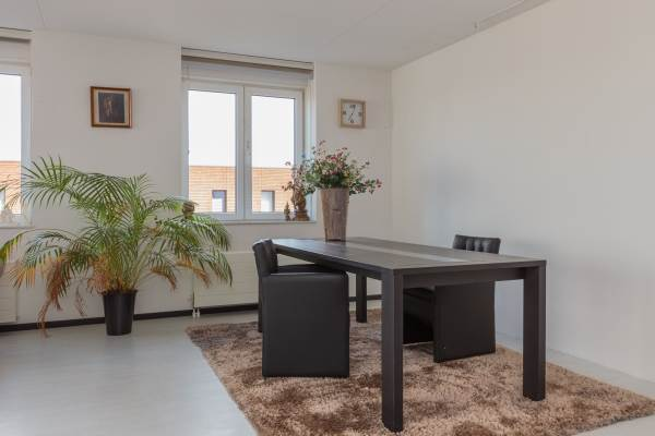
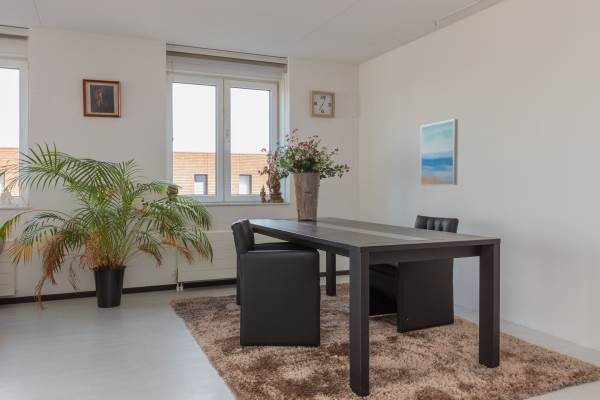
+ wall art [419,118,459,187]
